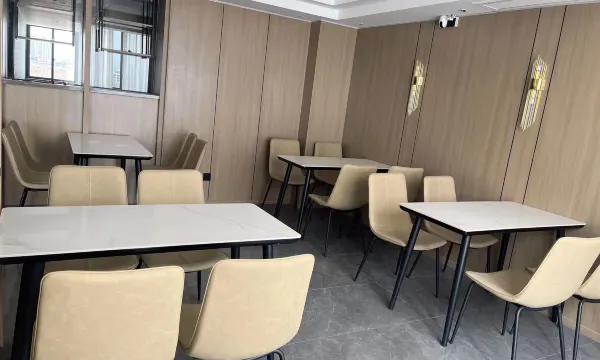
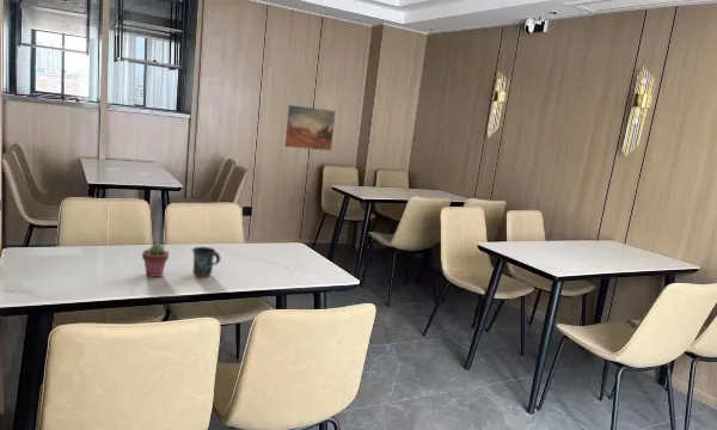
+ potted succulent [141,241,170,278]
+ wall art [283,104,337,152]
+ mug [191,246,221,277]
